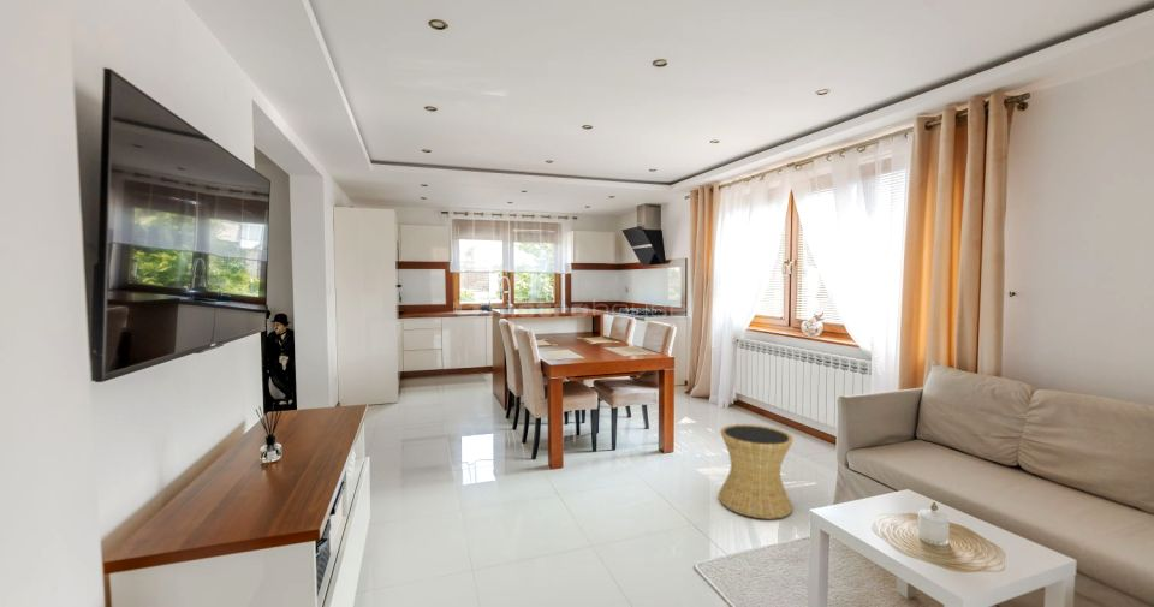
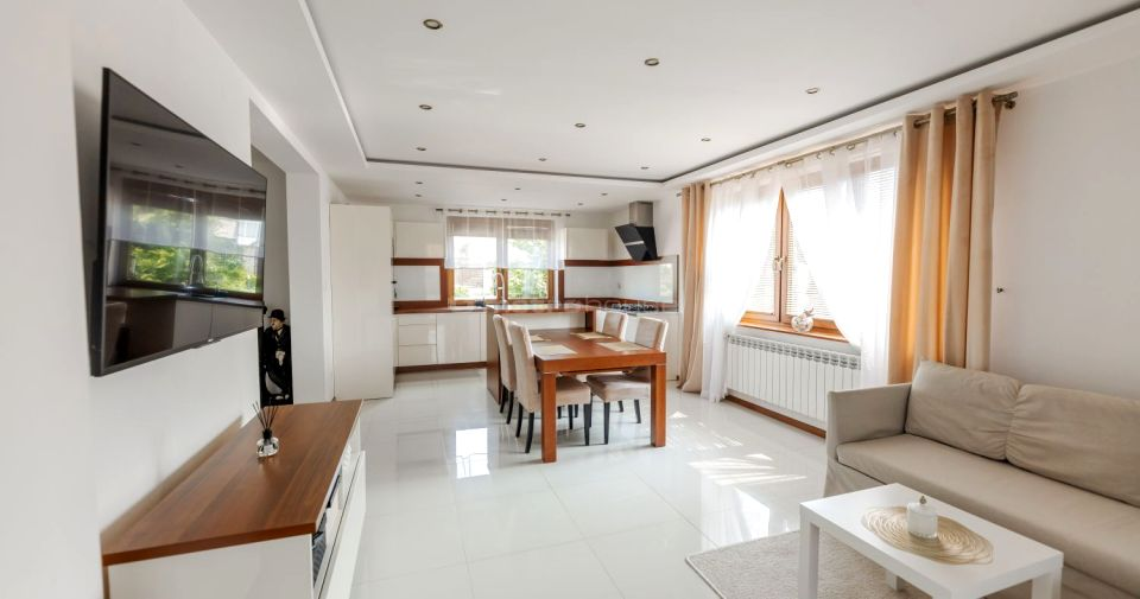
- side table [718,423,795,520]
